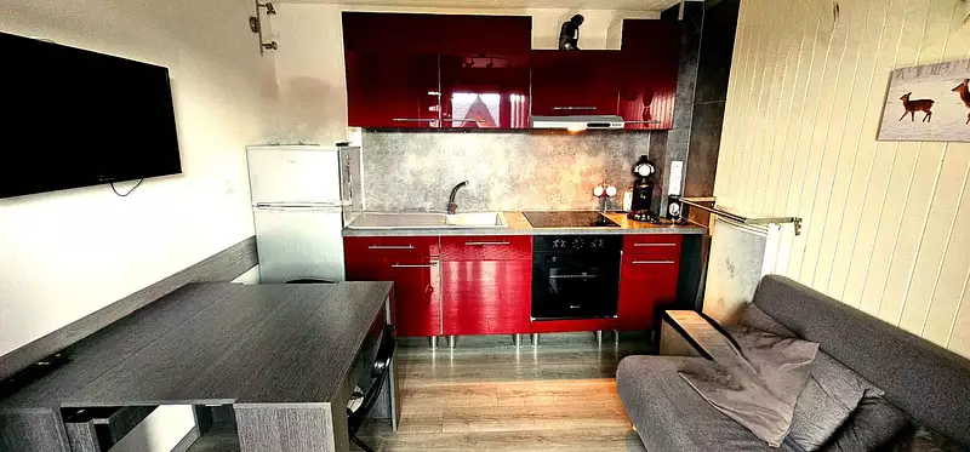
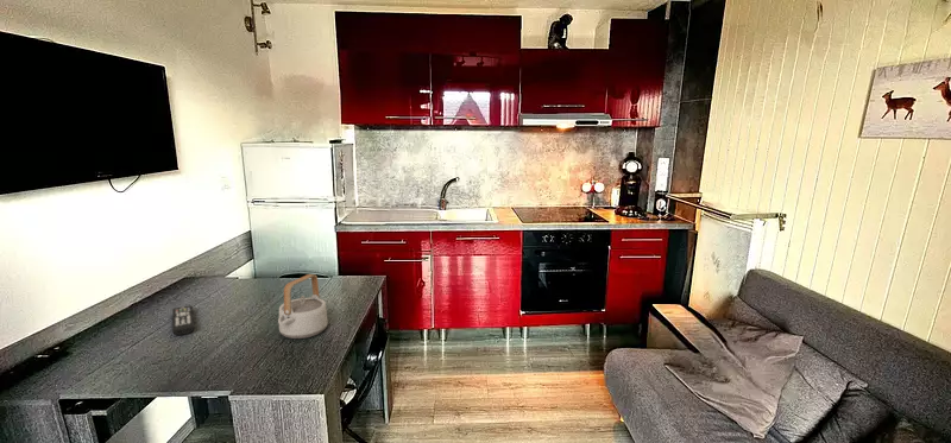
+ remote control [171,304,196,336]
+ teapot [277,273,329,340]
